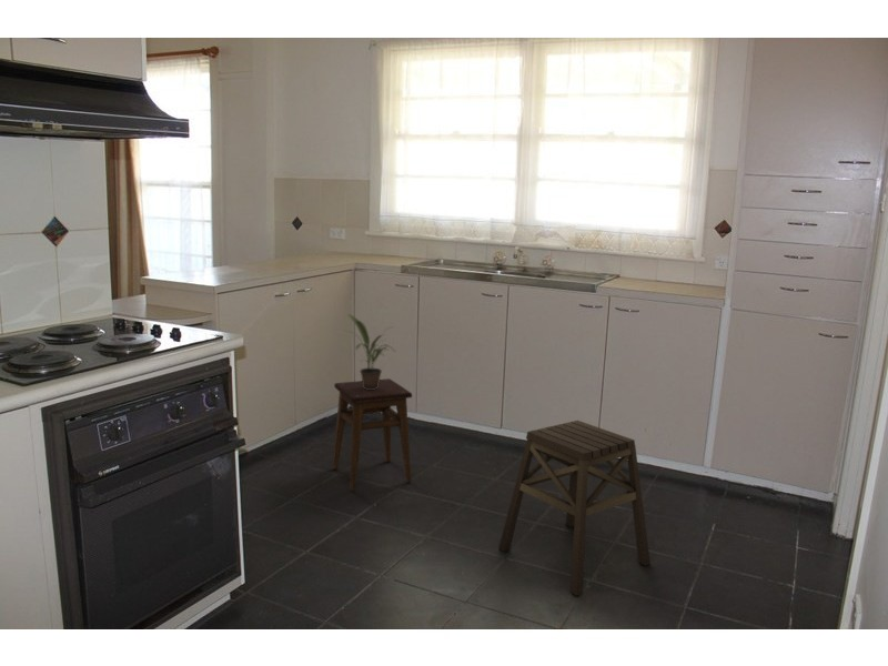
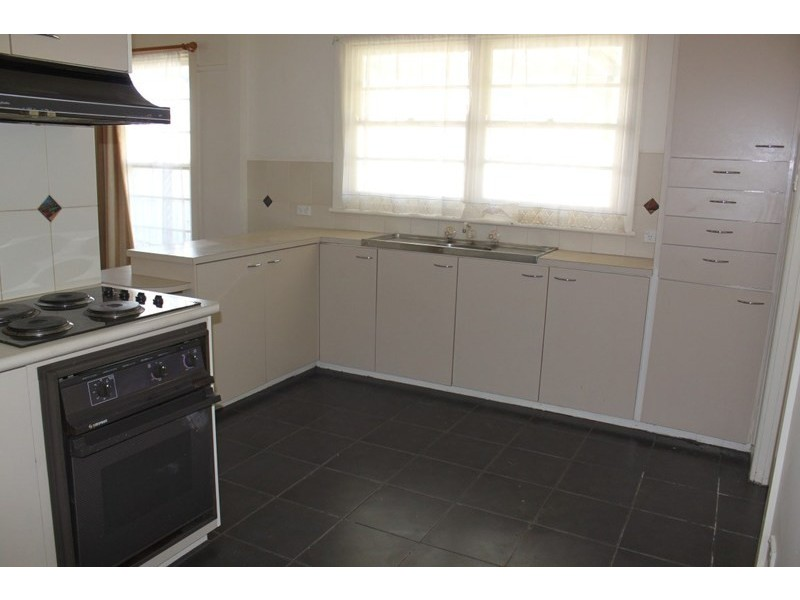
- stool [497,420,652,597]
- potted plant [342,313,396,390]
- stool [332,377,413,492]
